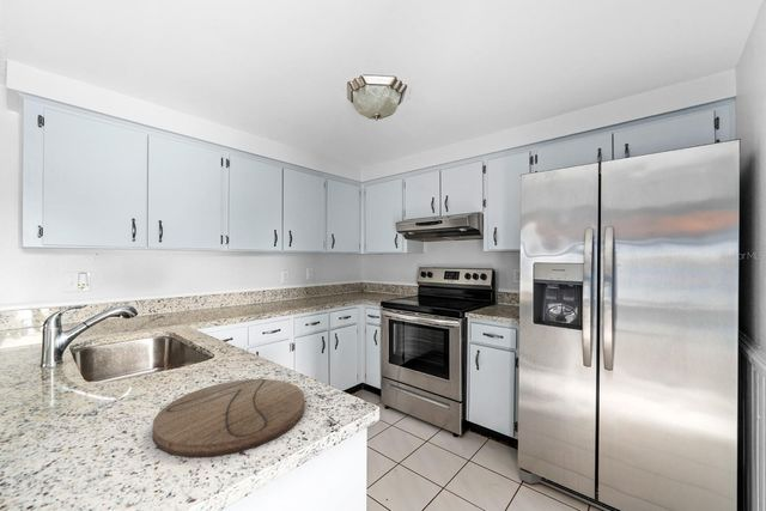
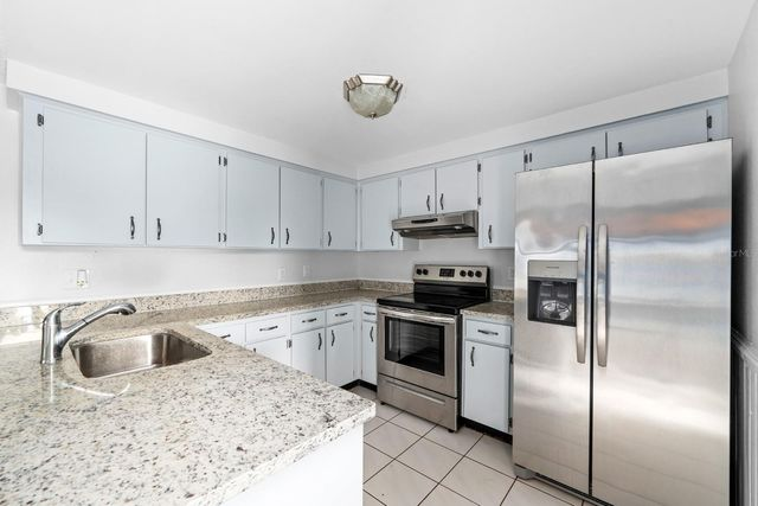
- cutting board [151,378,305,458]
